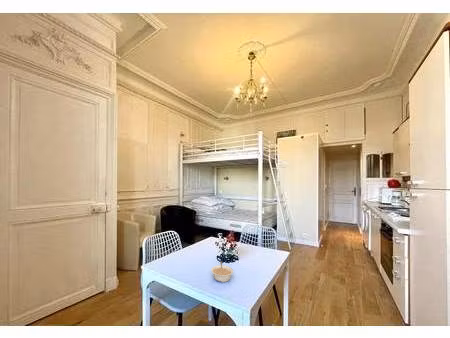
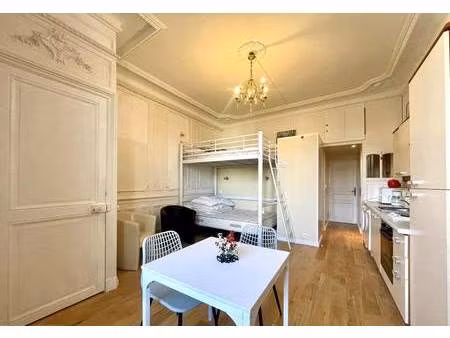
- legume [210,261,234,283]
